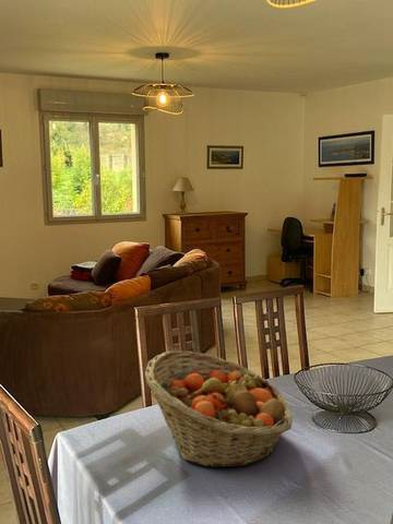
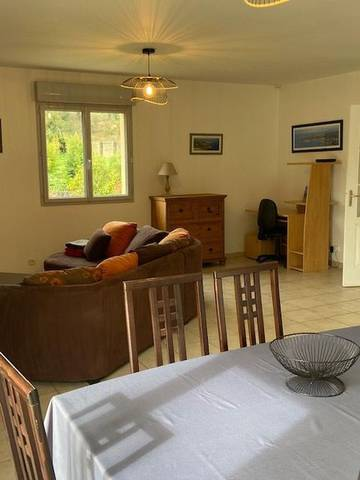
- fruit basket [144,350,294,468]
